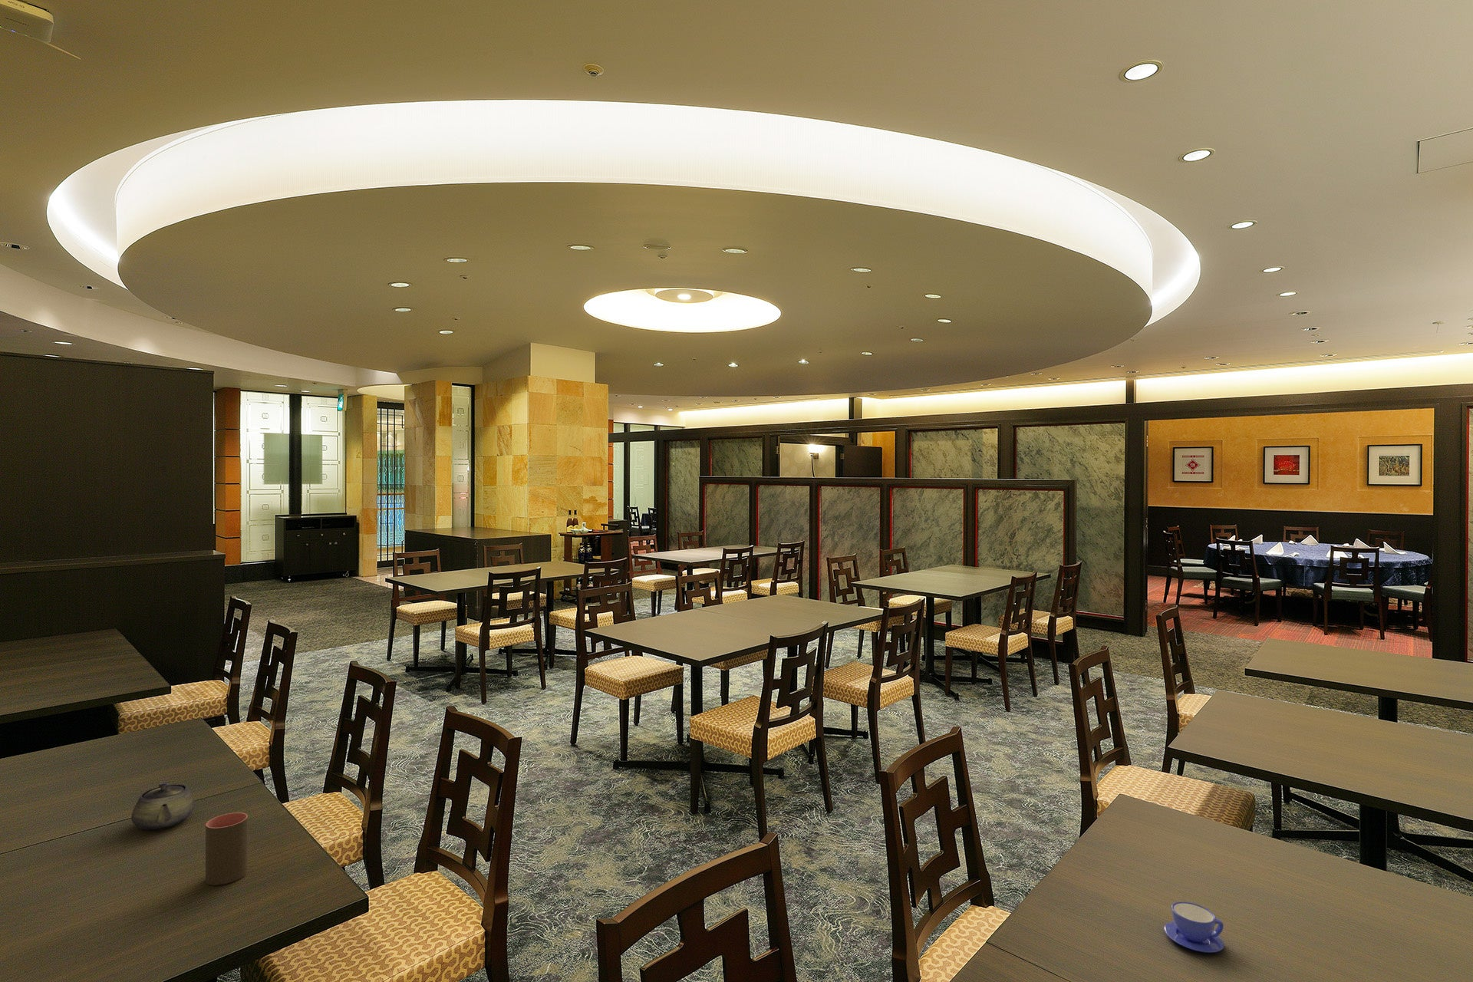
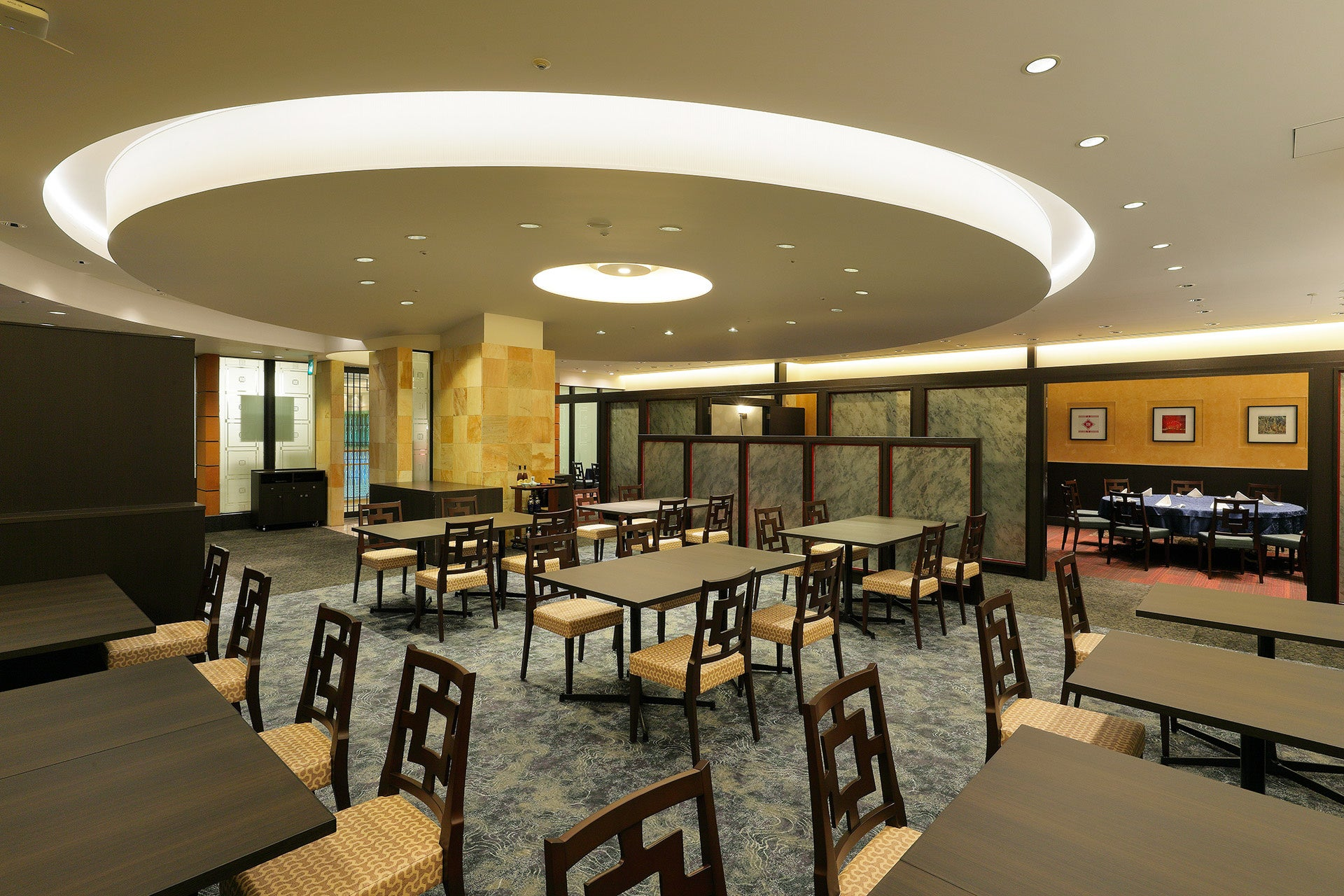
- teapot [130,781,196,831]
- teacup [1164,901,1225,952]
- cup [205,812,249,887]
